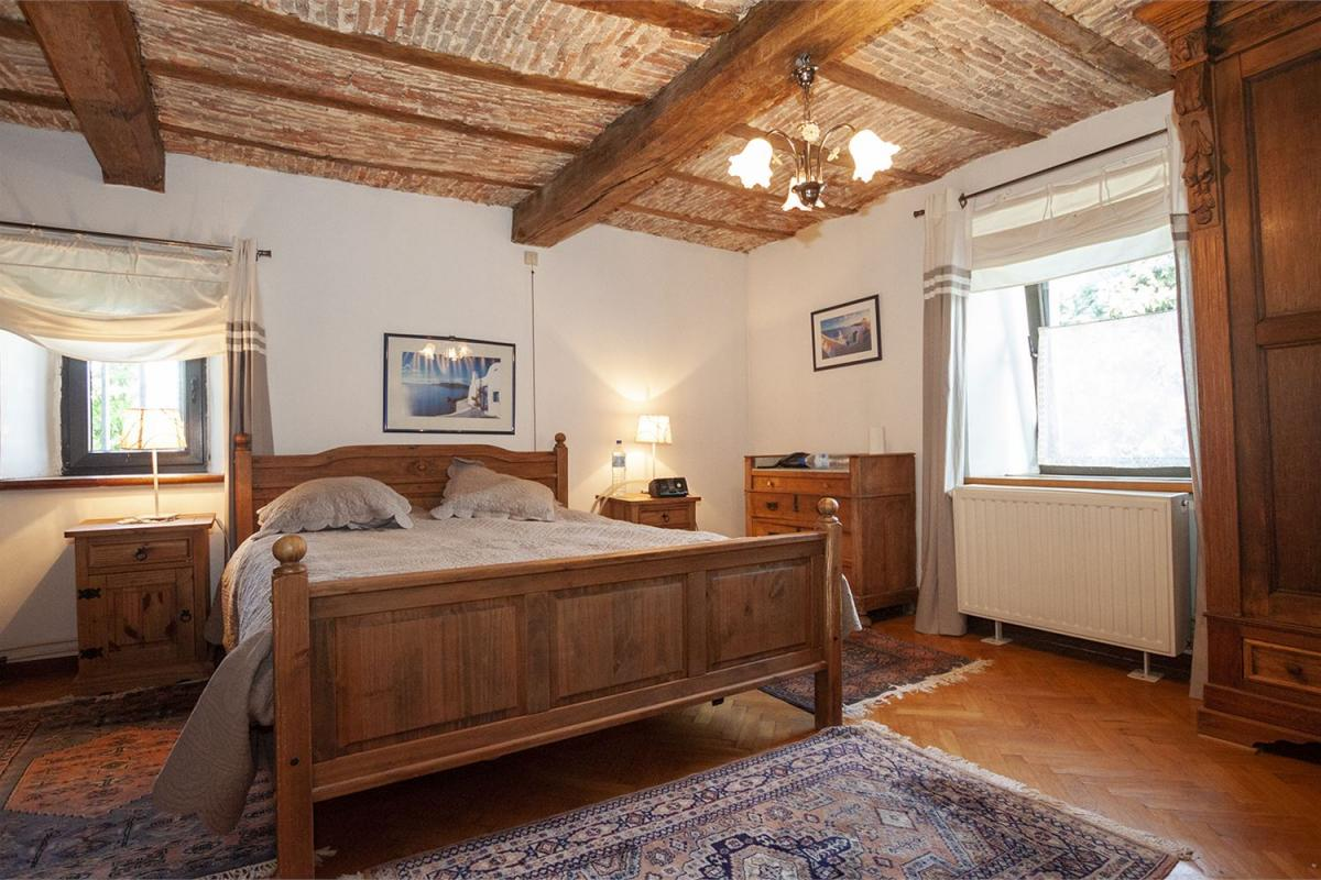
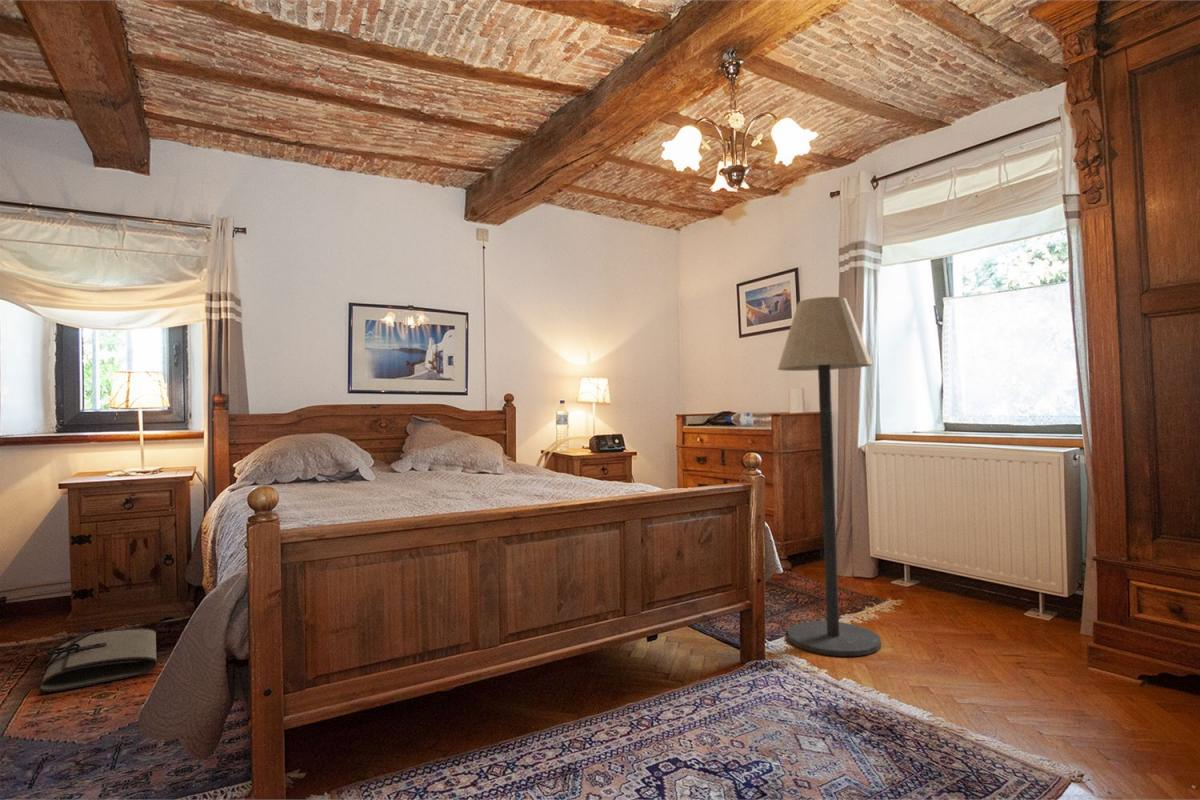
+ floor lamp [777,296,882,657]
+ tool roll [38,627,158,693]
